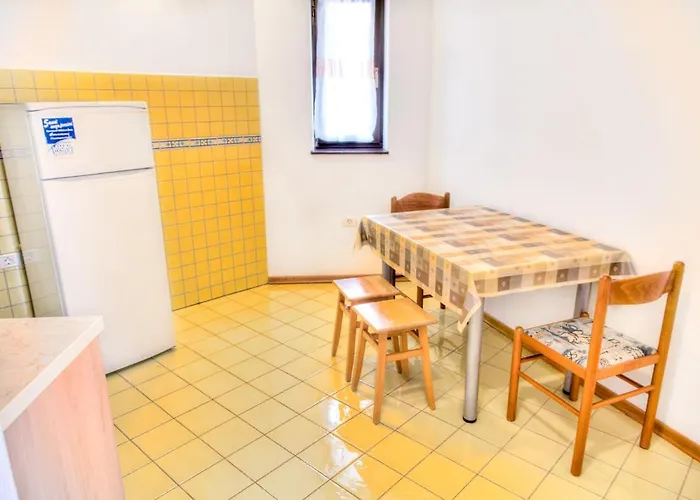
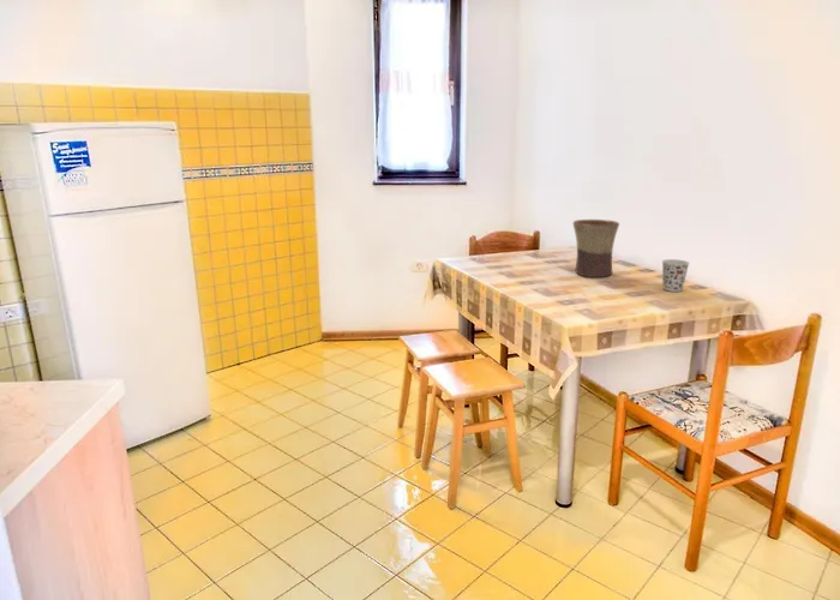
+ cup [661,258,691,293]
+ flower pot [572,218,620,278]
